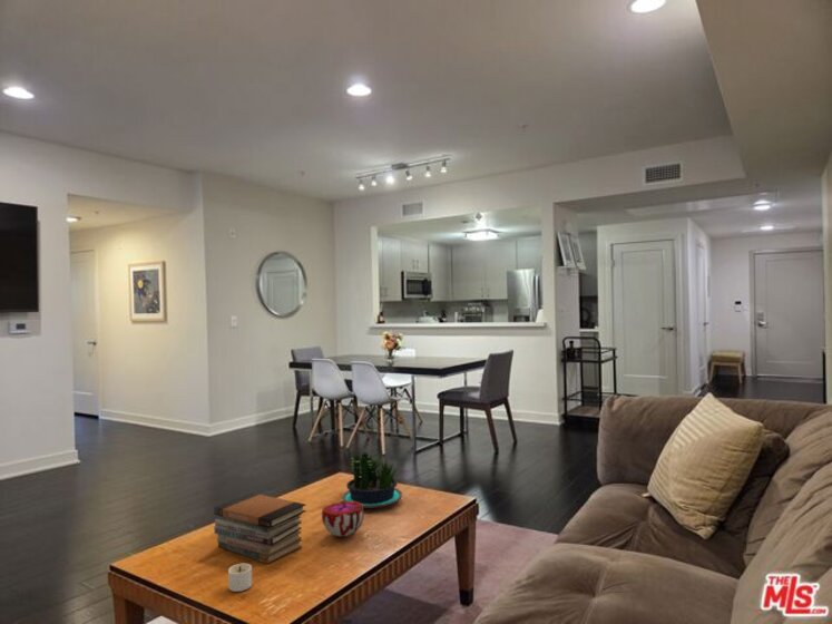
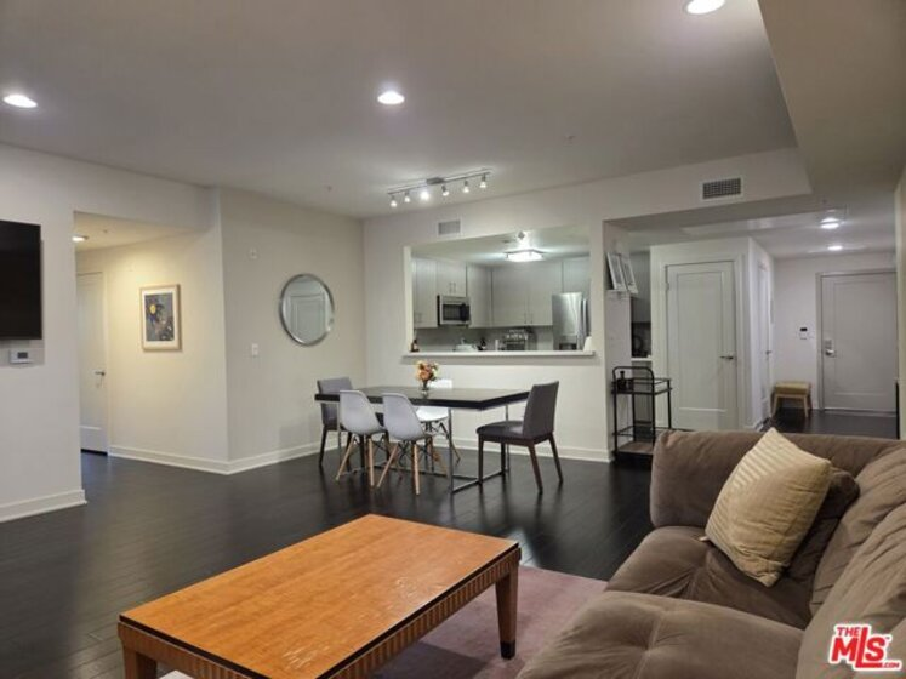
- candle [227,563,253,593]
- book stack [213,491,307,565]
- potted plant [341,451,403,509]
- decorative bowl [321,500,365,537]
